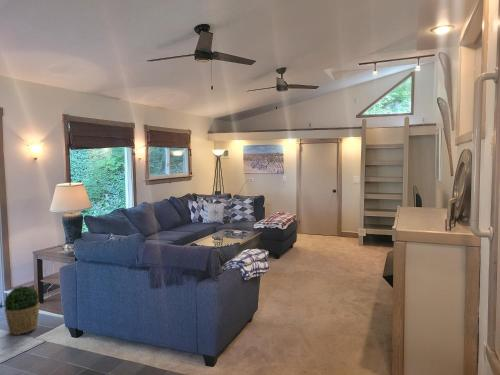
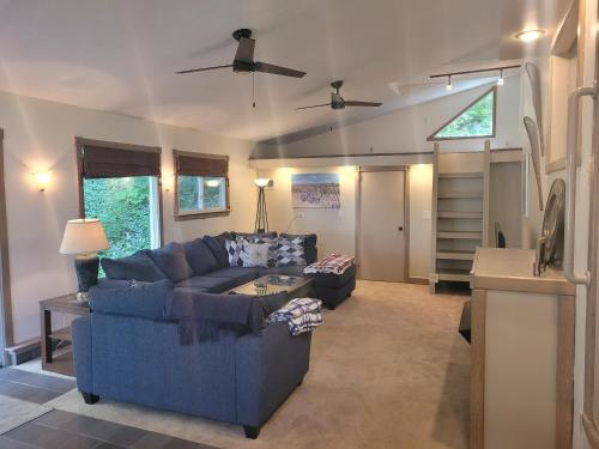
- potted plant [3,285,41,336]
